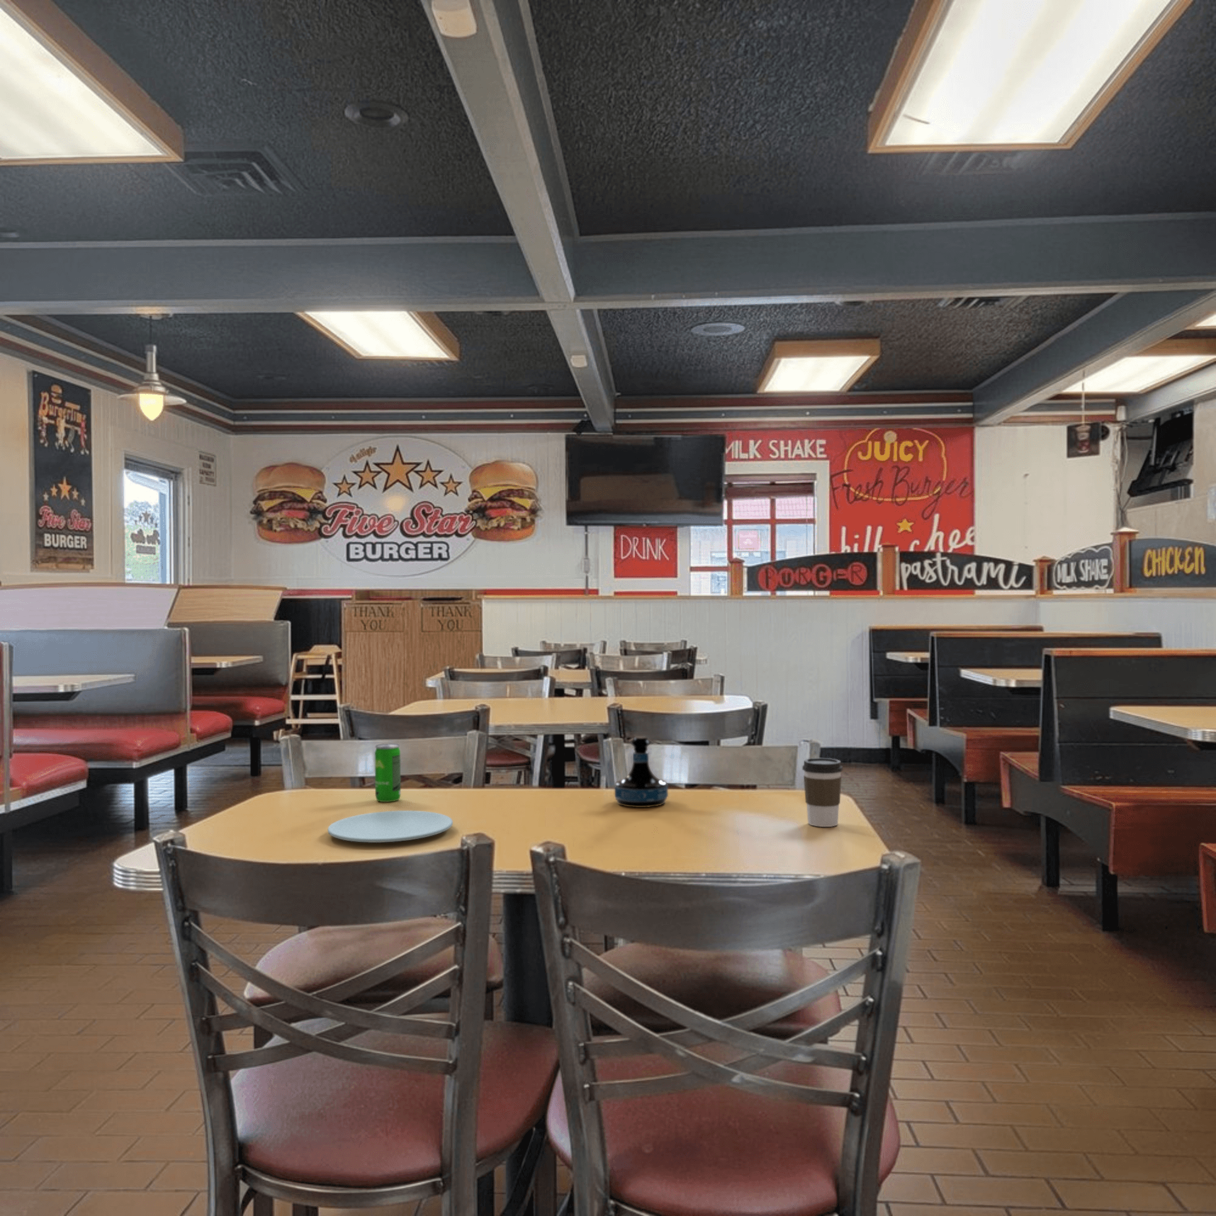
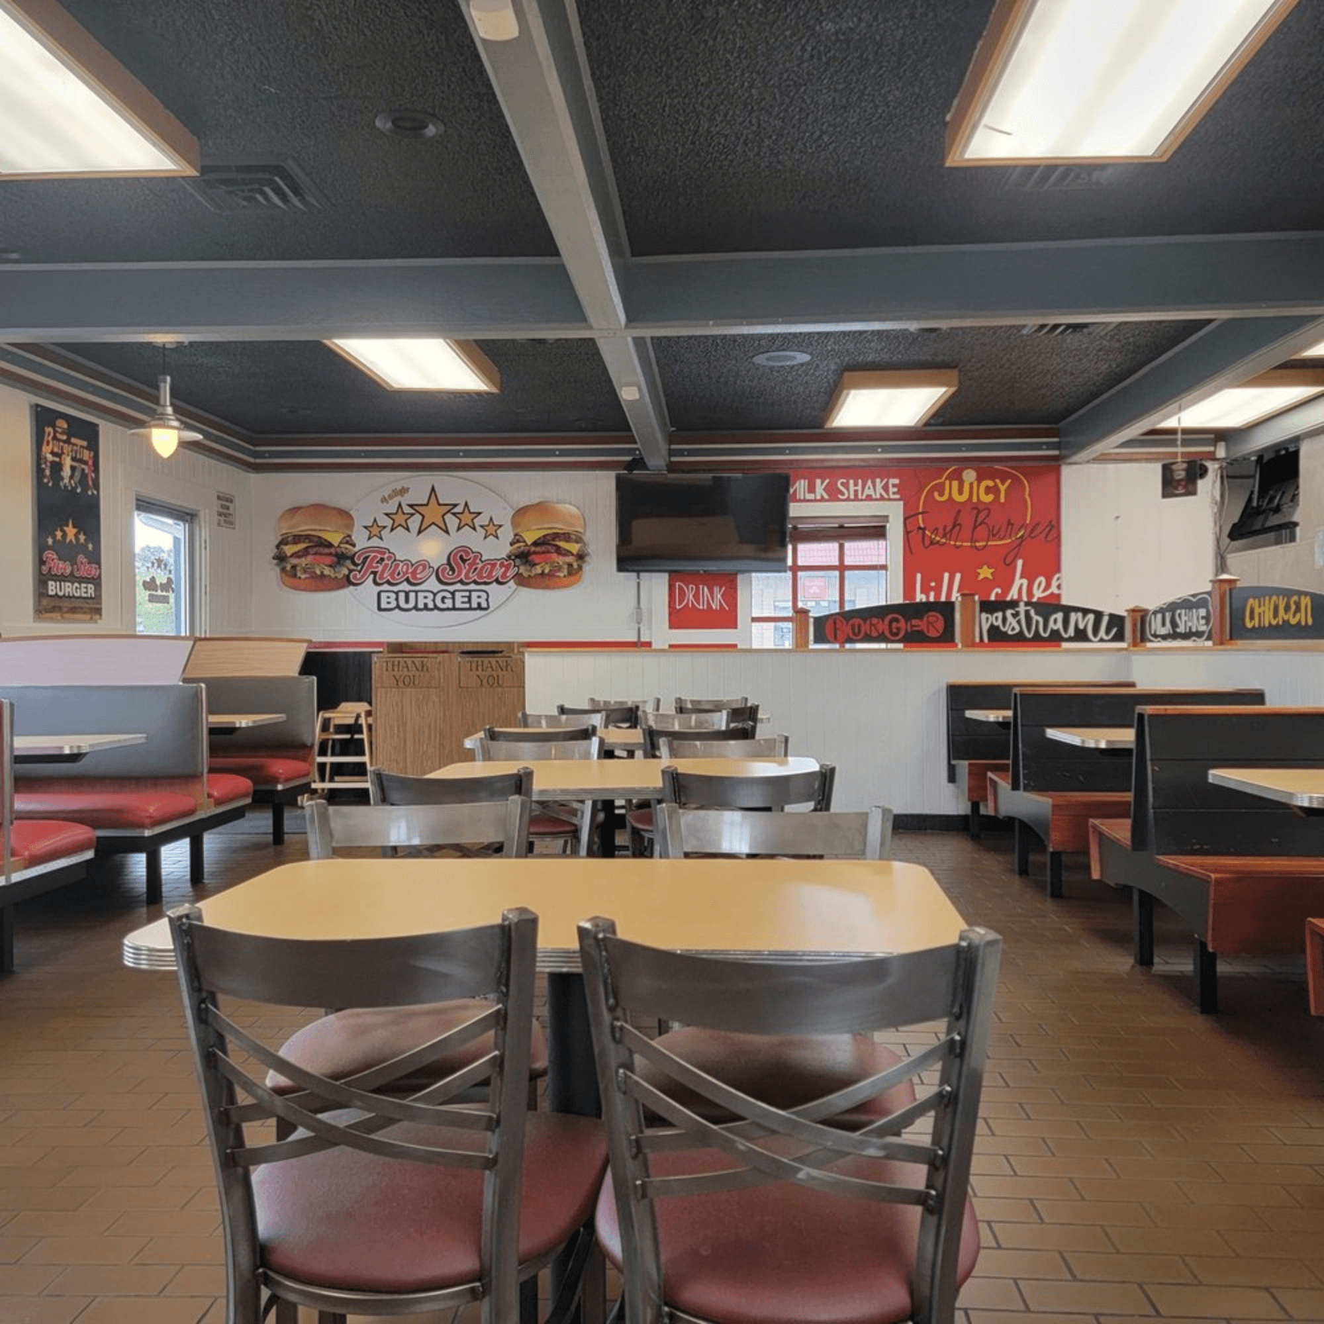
- beverage can [374,743,401,803]
- coffee cup [802,757,843,827]
- tequila bottle [614,736,669,808]
- paper plate [327,810,453,843]
